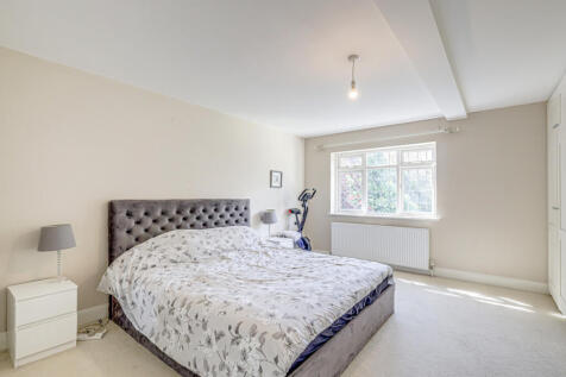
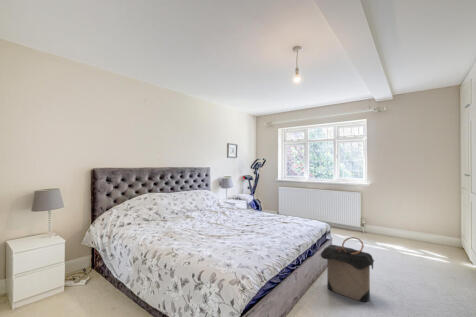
+ laundry hamper [319,236,375,303]
